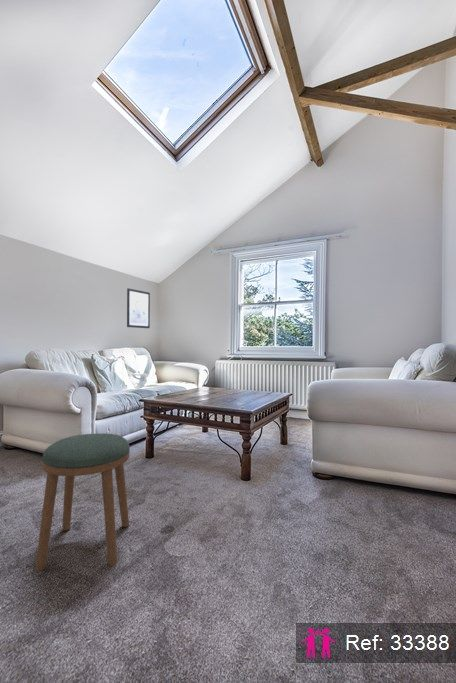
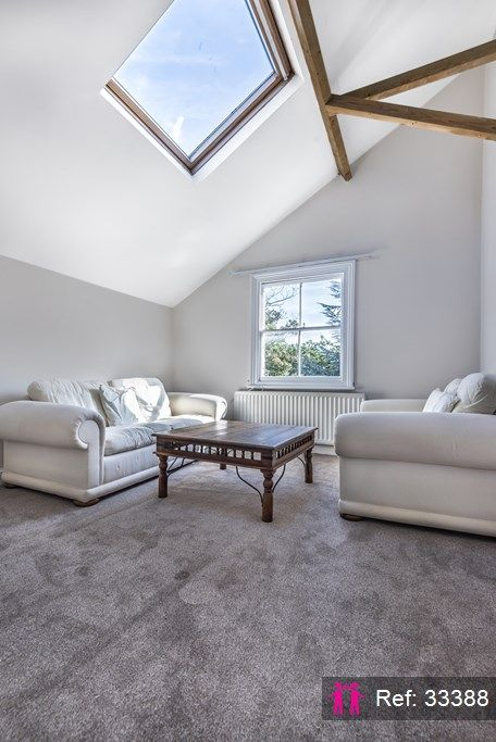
- wall art [126,287,151,329]
- stool [34,433,131,572]
